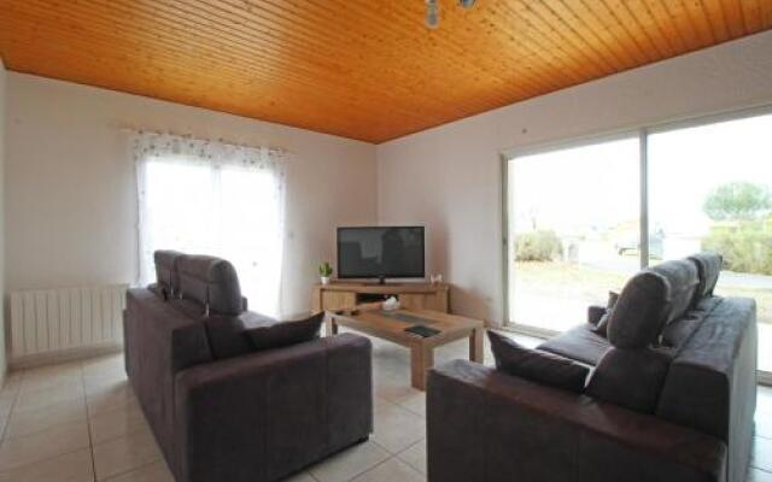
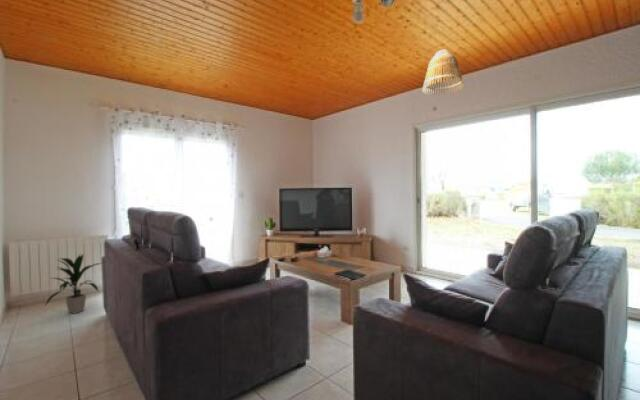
+ lamp shade [421,49,465,96]
+ indoor plant [44,252,103,315]
